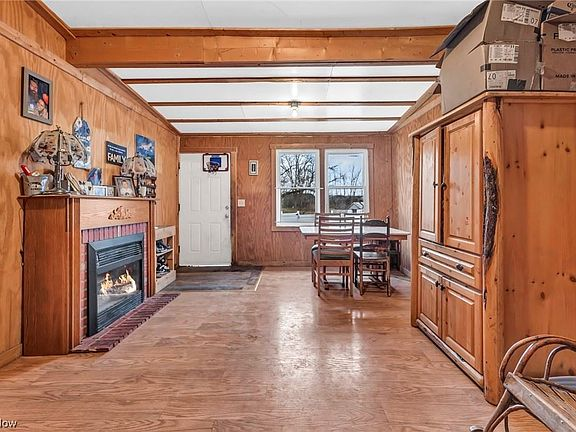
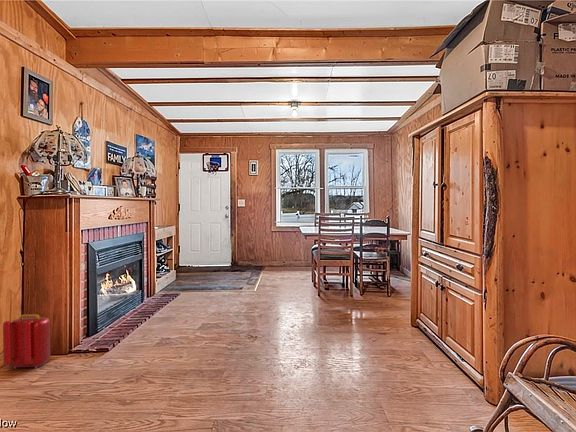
+ backpack [2,313,51,369]
